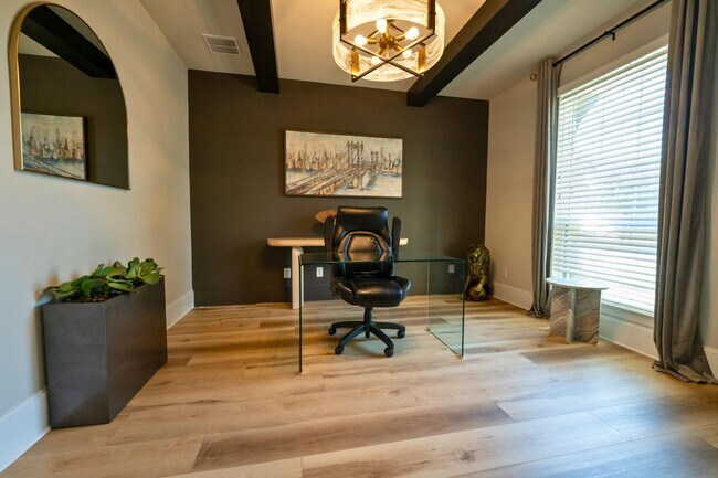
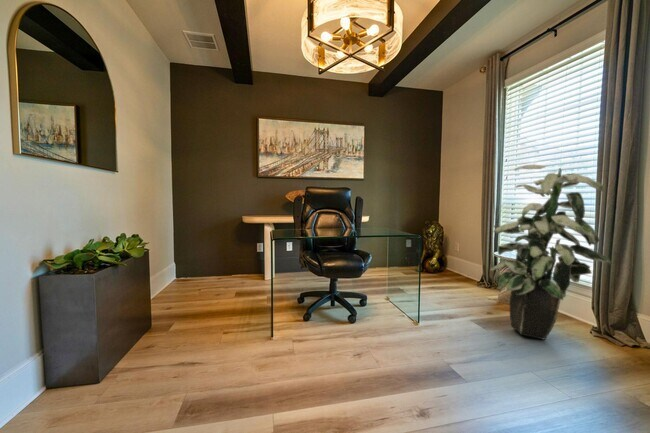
+ indoor plant [489,163,613,341]
